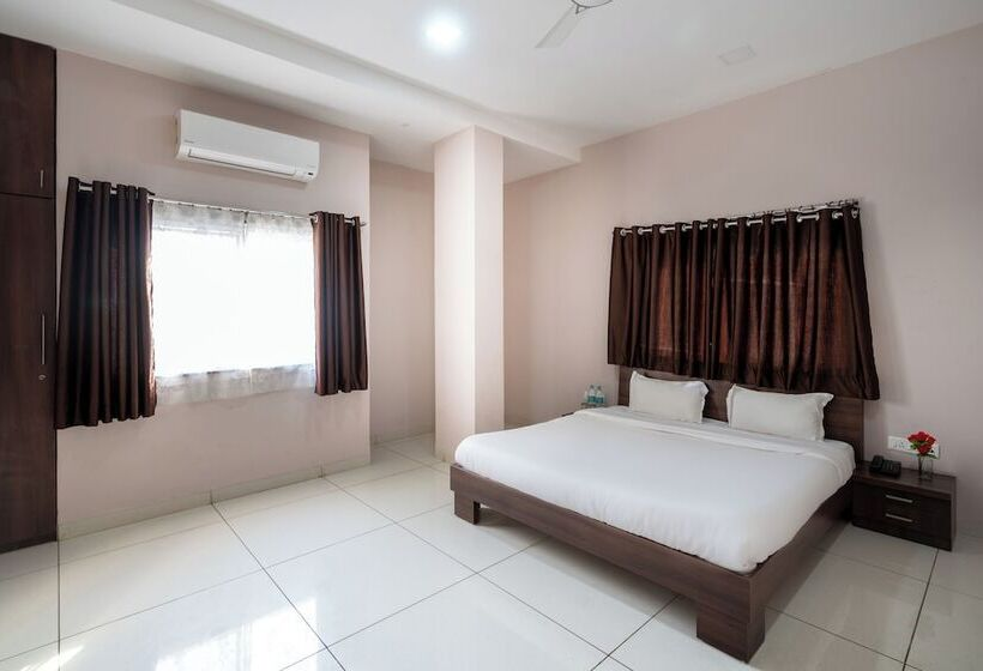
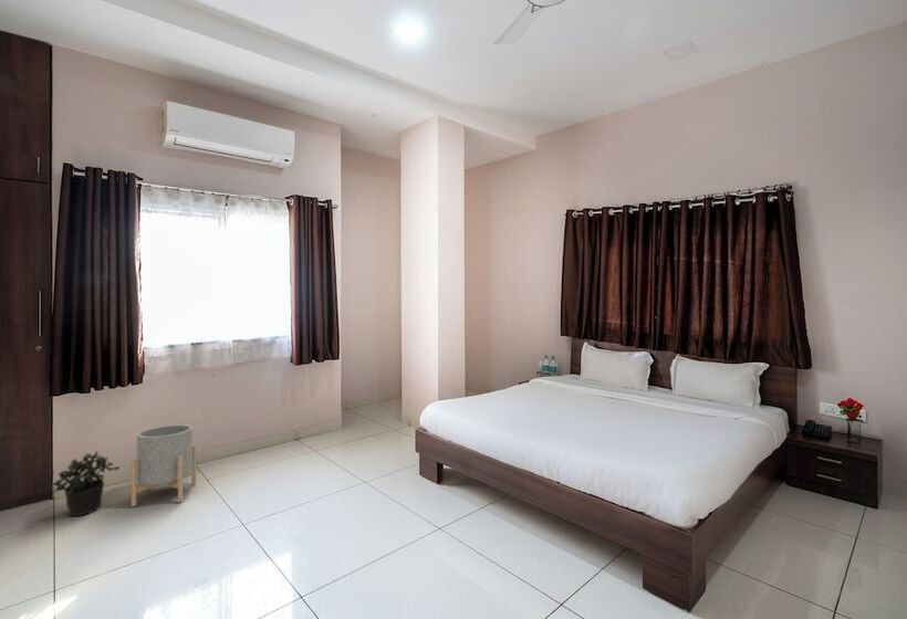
+ planter [131,423,197,507]
+ potted plant [51,450,121,517]
